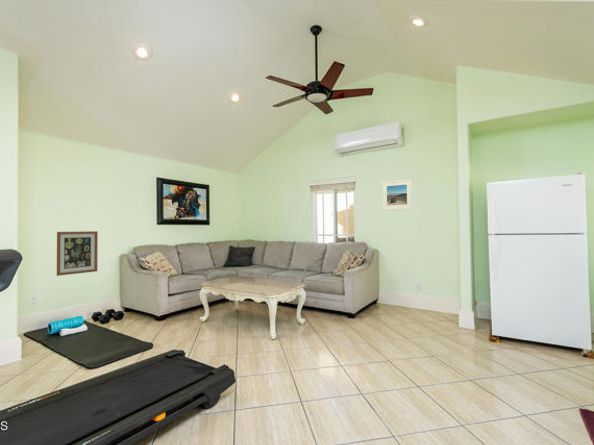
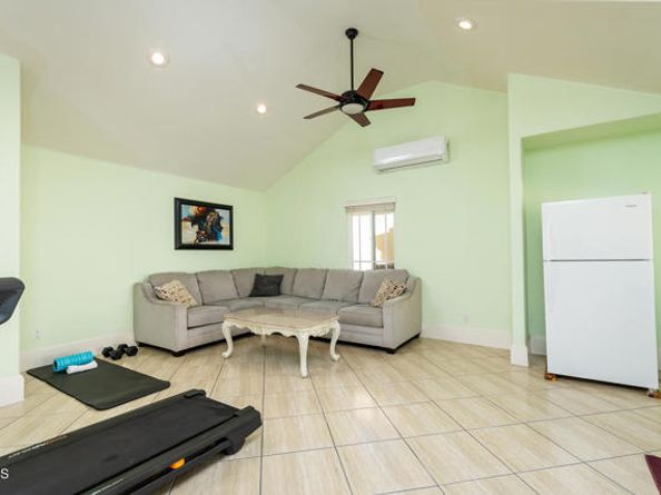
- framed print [381,178,413,211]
- wall art [56,230,99,277]
